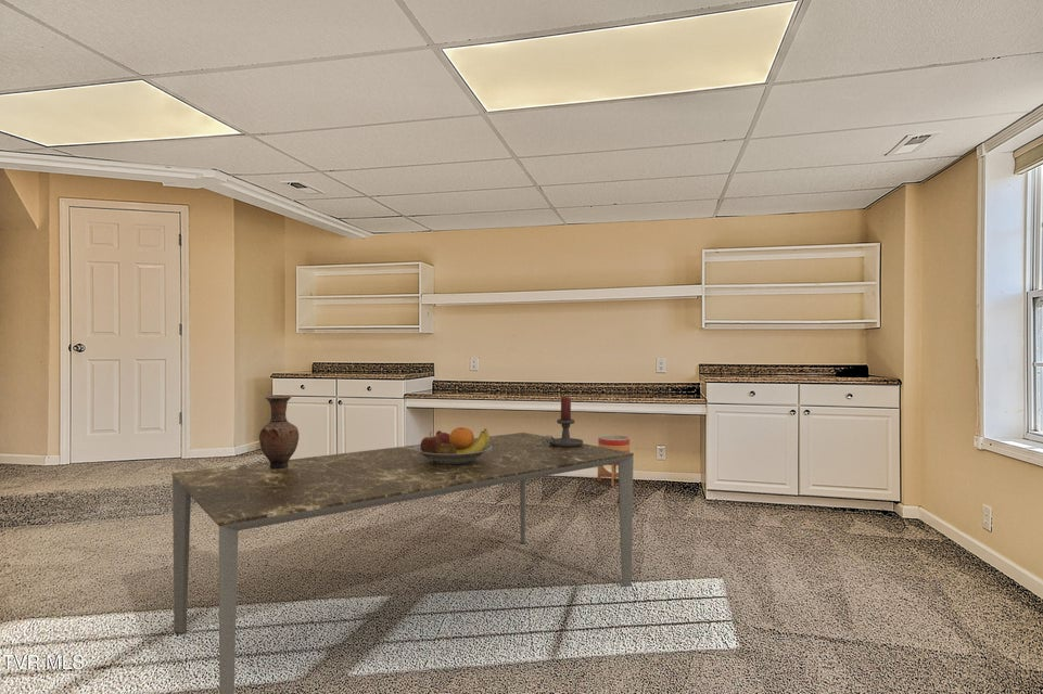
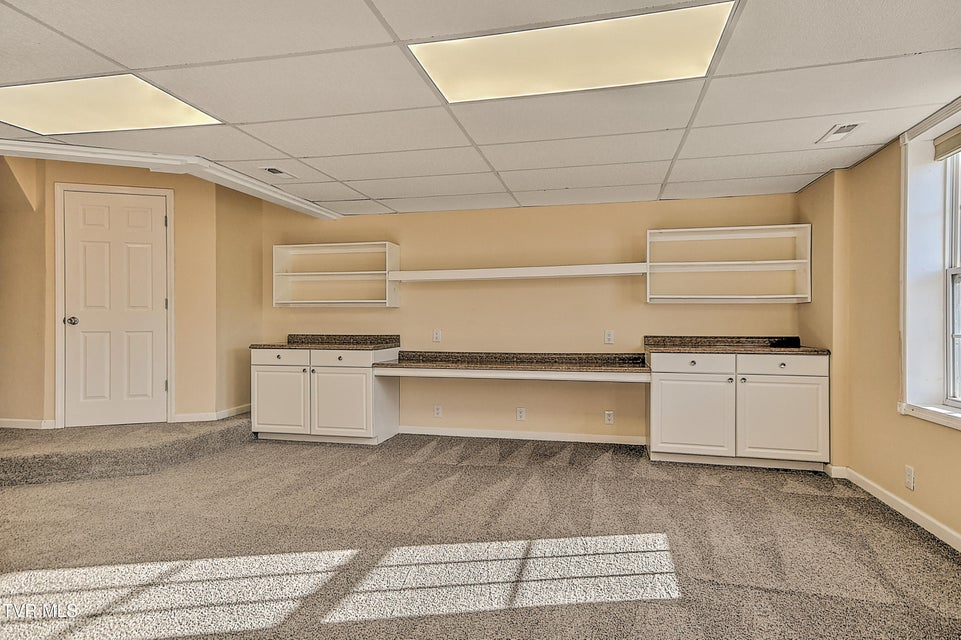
- dining table [171,432,635,694]
- vase [258,395,300,468]
- planter [597,434,631,487]
- fruit bowl [412,426,492,464]
- candle holder [543,395,584,447]
